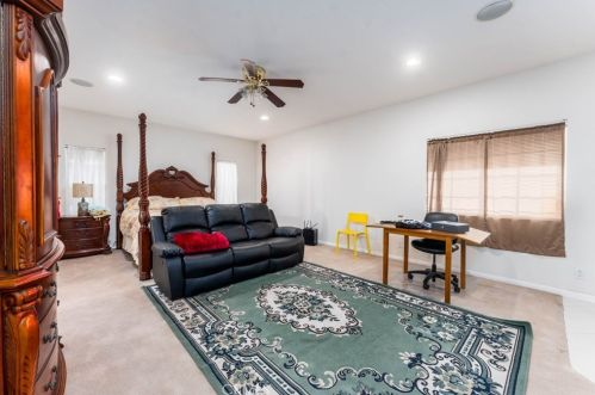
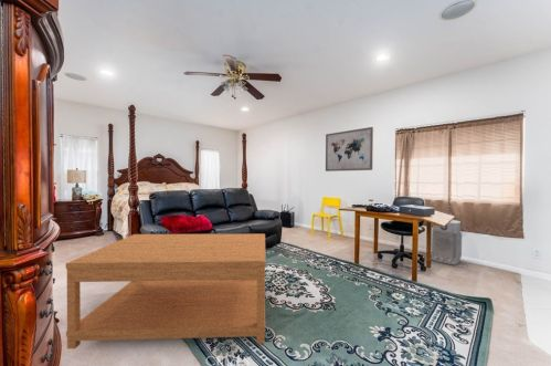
+ coffee table [65,232,267,349]
+ wall art [325,126,374,172]
+ air purifier [431,219,463,265]
